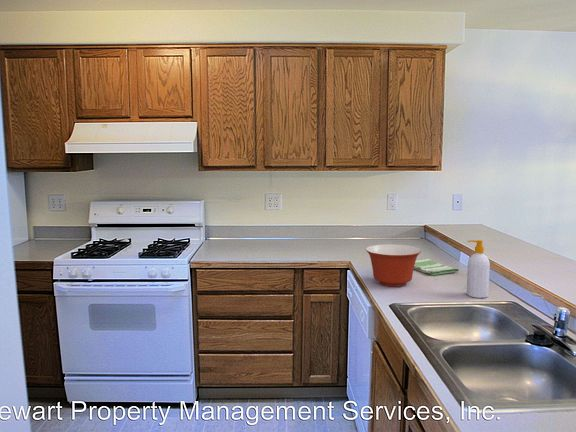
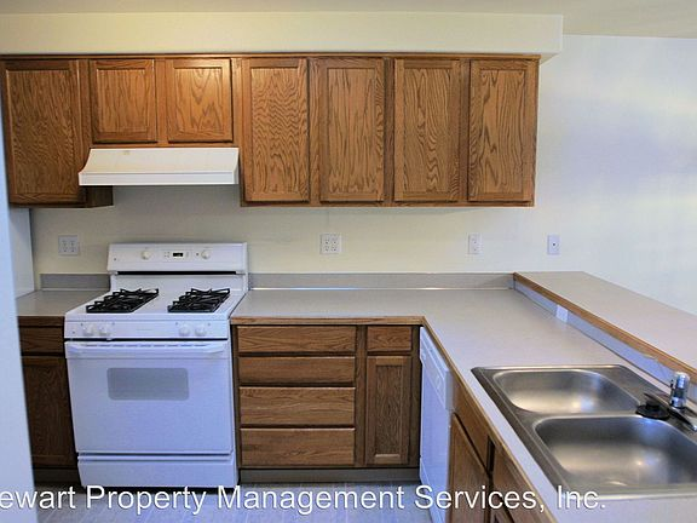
- soap bottle [466,239,491,299]
- mixing bowl [365,243,422,288]
- dish towel [414,257,460,276]
